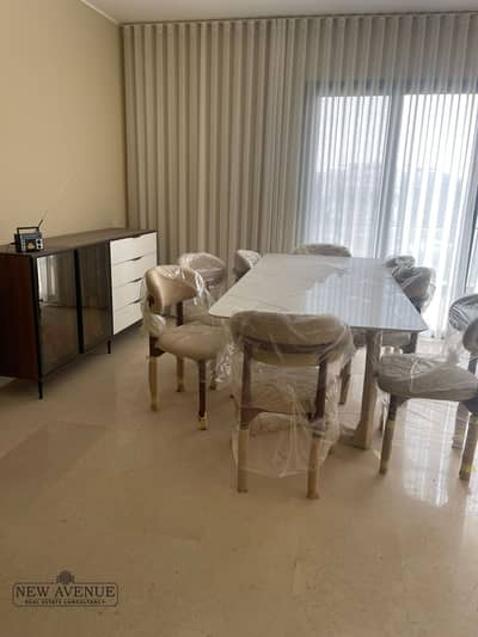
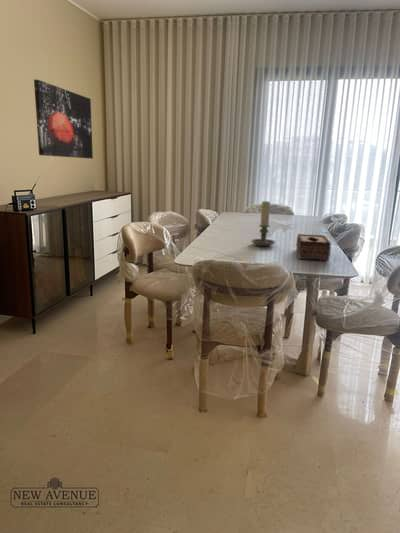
+ candle holder [251,200,276,247]
+ wall art [33,79,94,160]
+ tissue box [295,233,332,262]
